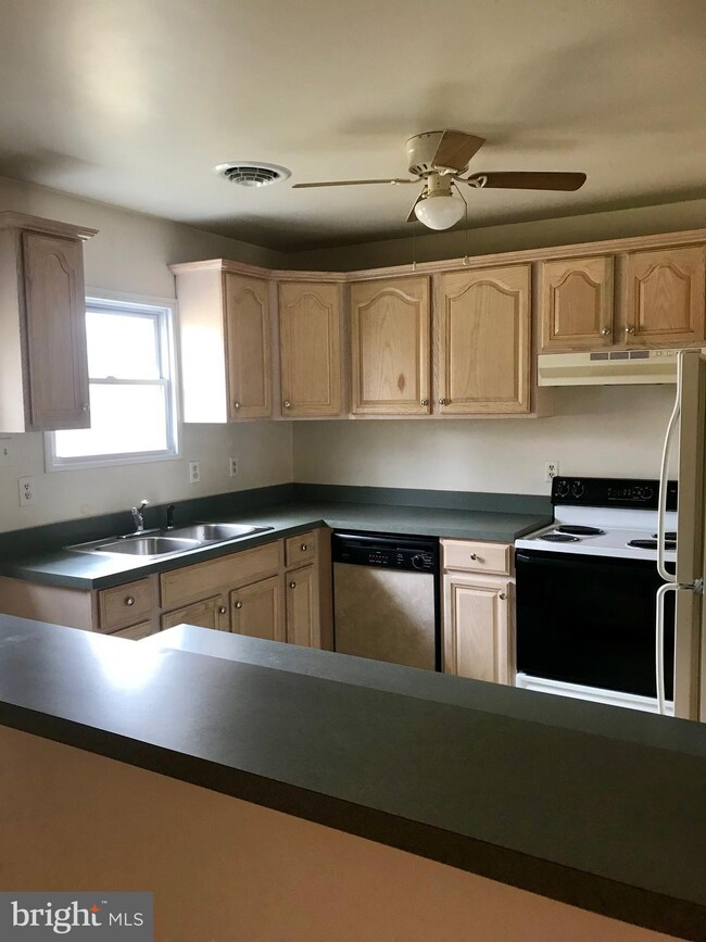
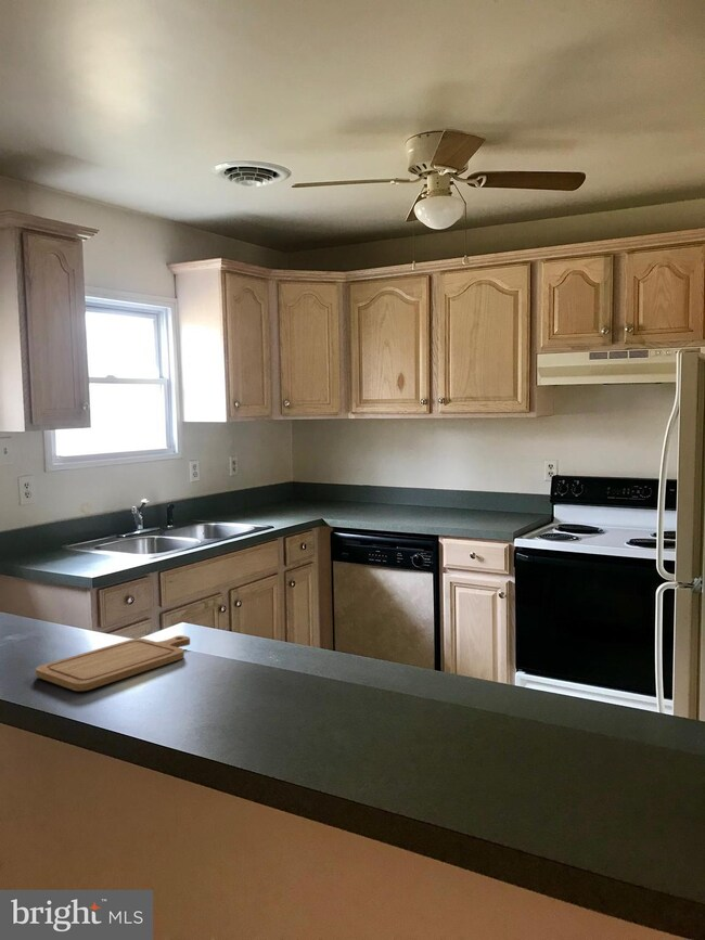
+ chopping board [35,634,191,692]
